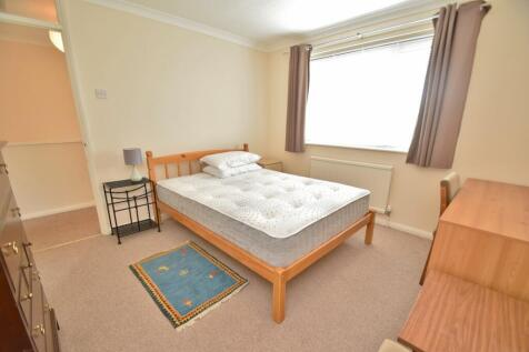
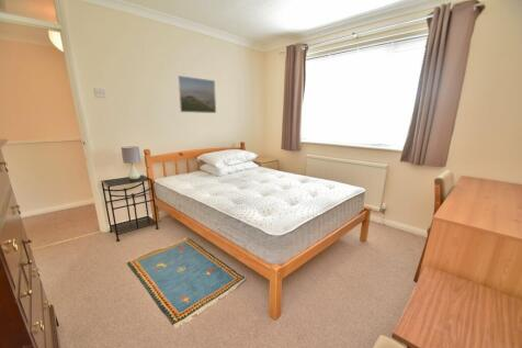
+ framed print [175,75,217,114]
